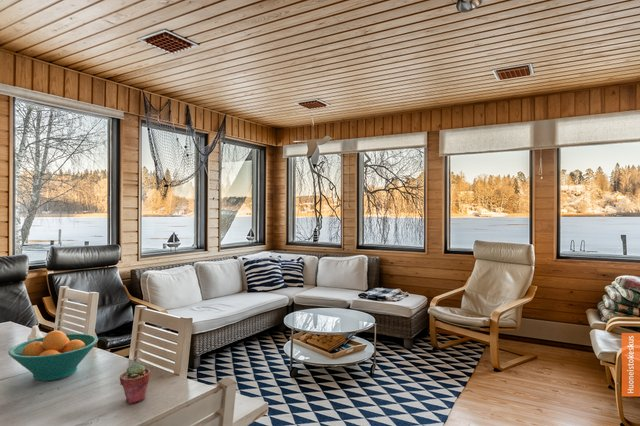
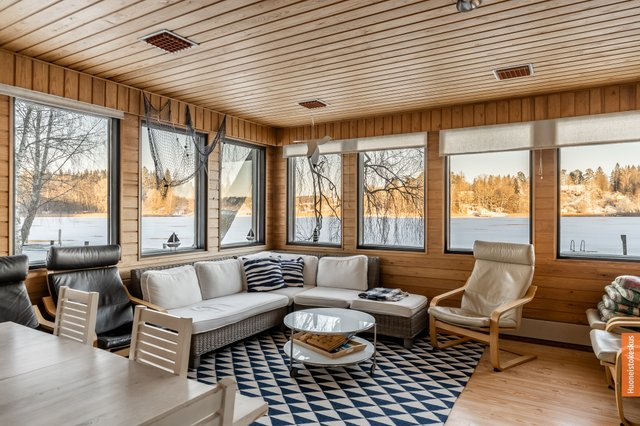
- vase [26,324,44,341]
- potted succulent [119,362,151,405]
- fruit bowl [7,330,99,382]
